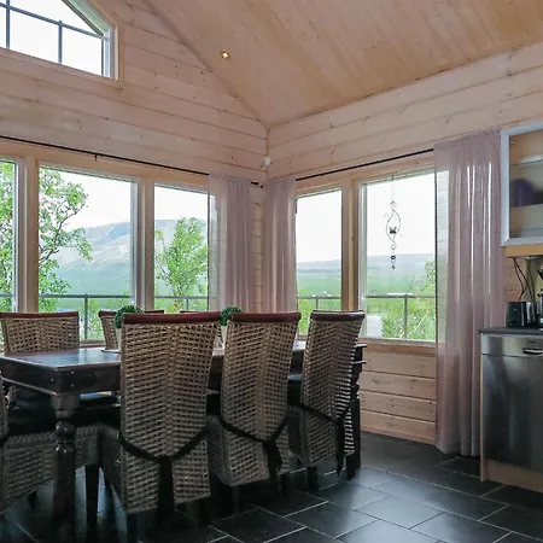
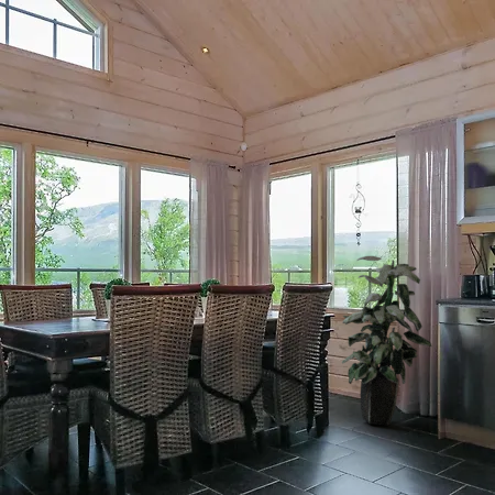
+ indoor plant [341,255,433,427]
